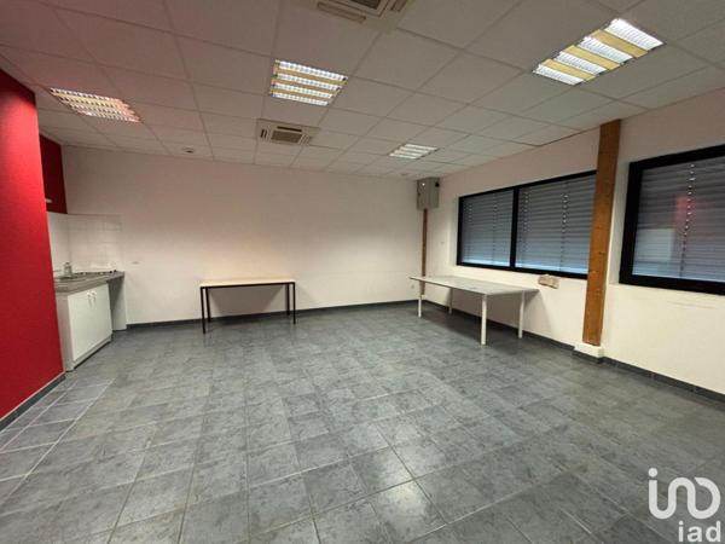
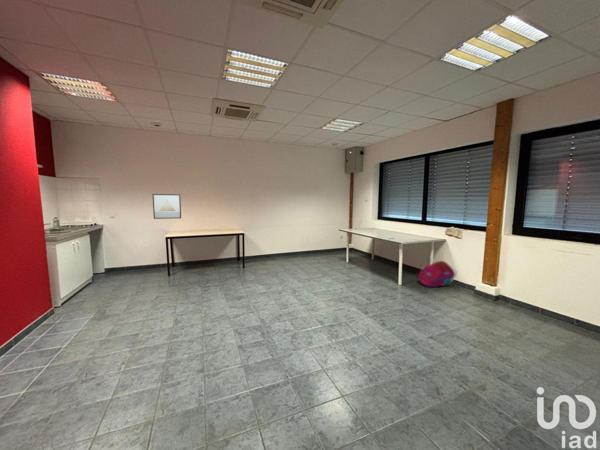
+ wall art [152,193,182,220]
+ backpack [418,260,458,288]
